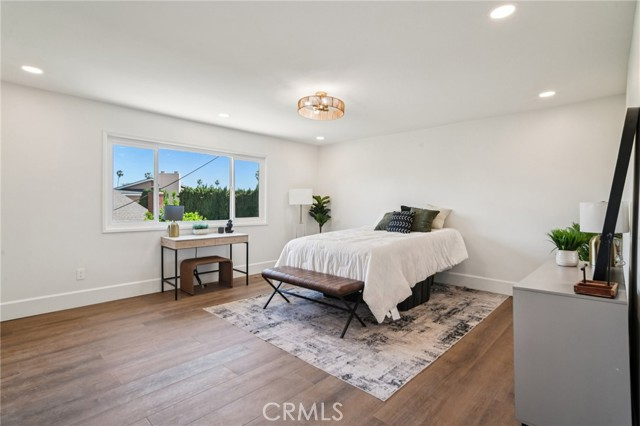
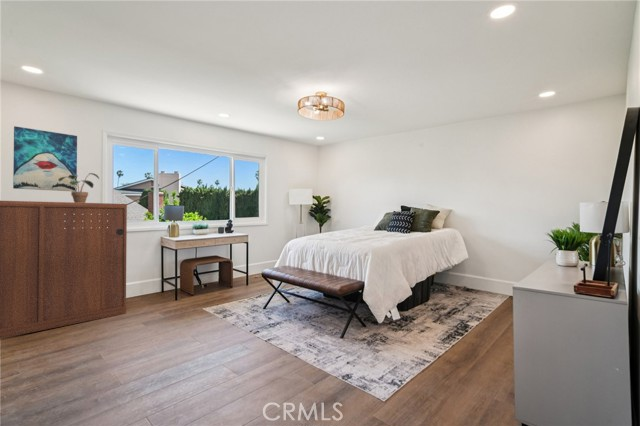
+ dresser [0,200,128,339]
+ wall art [12,125,78,192]
+ potted plant [58,172,100,203]
